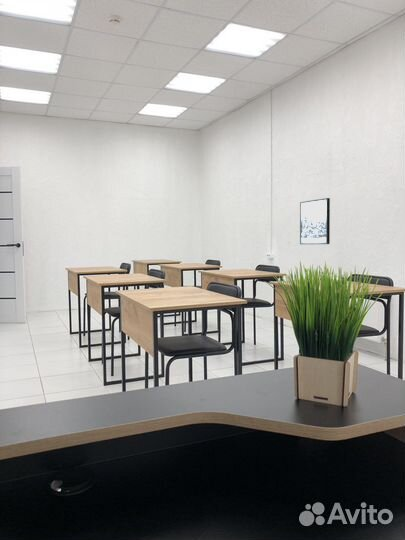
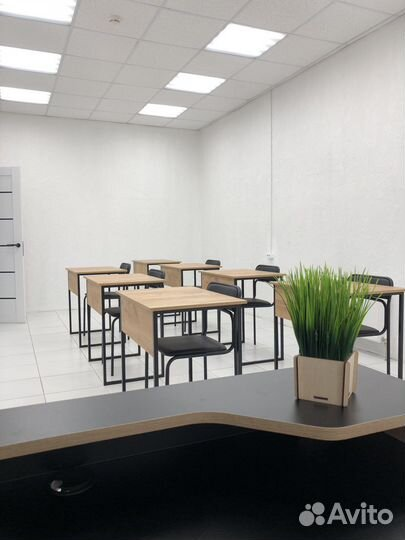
- wall art [299,197,331,245]
